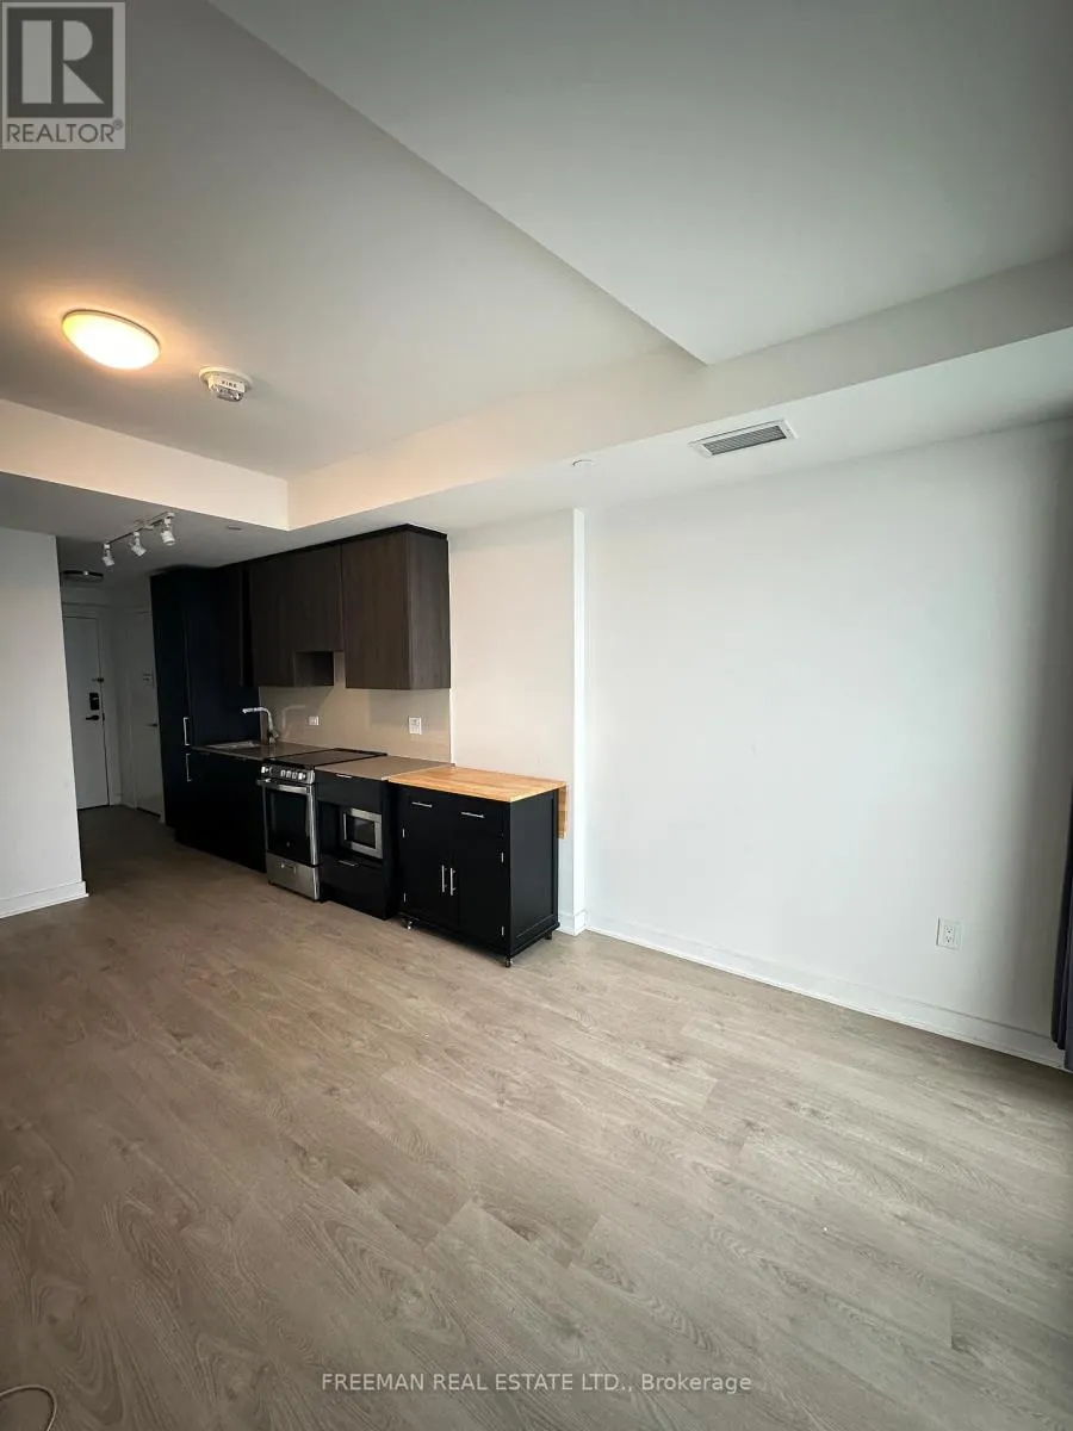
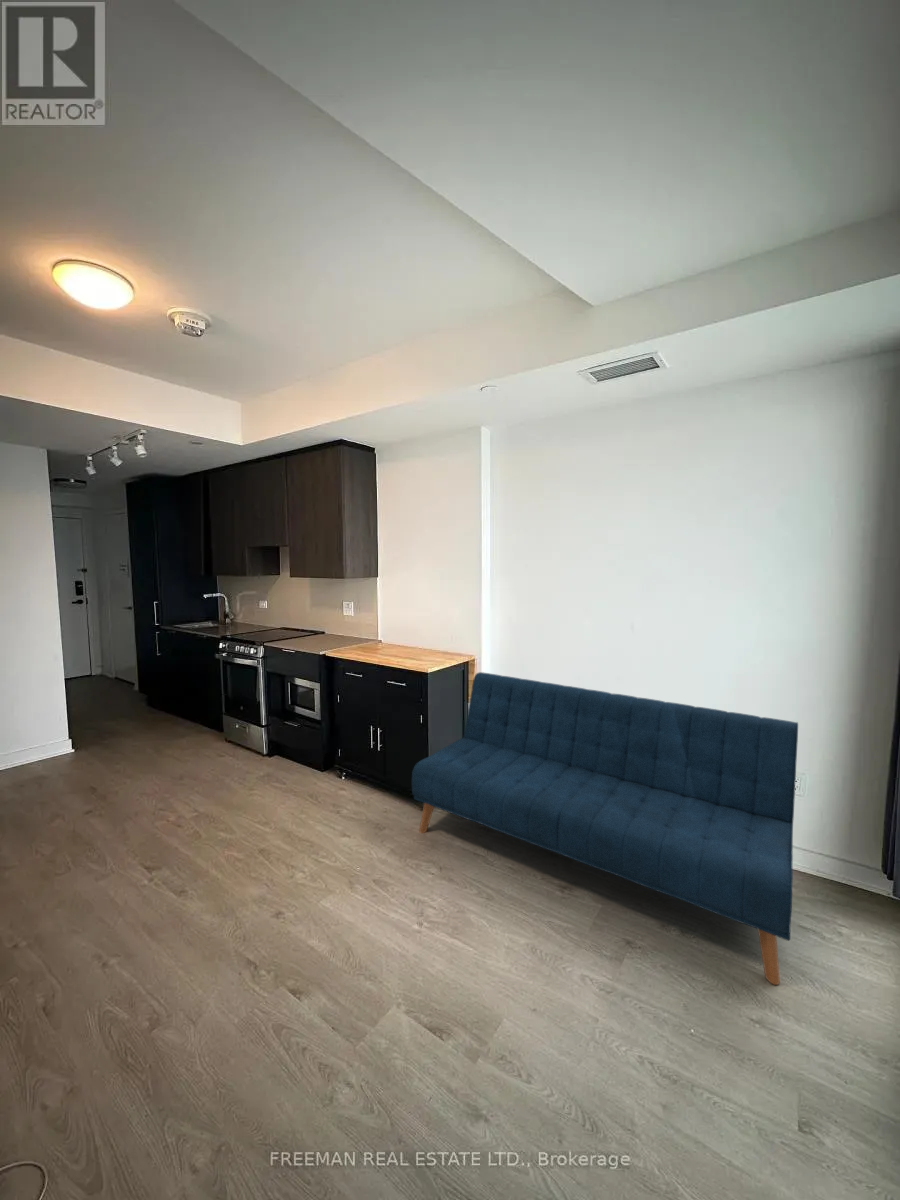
+ sofa [411,671,799,986]
